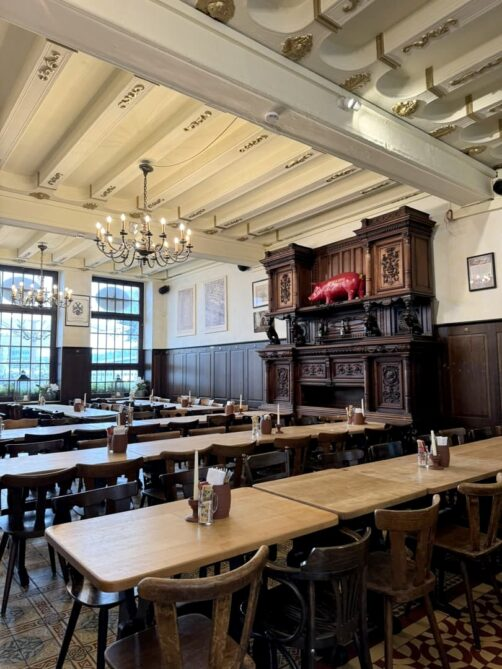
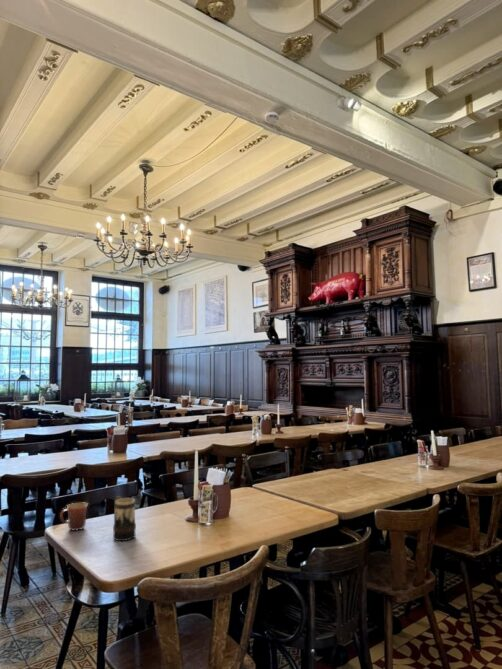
+ mug [59,502,89,532]
+ beer mug [112,495,137,542]
